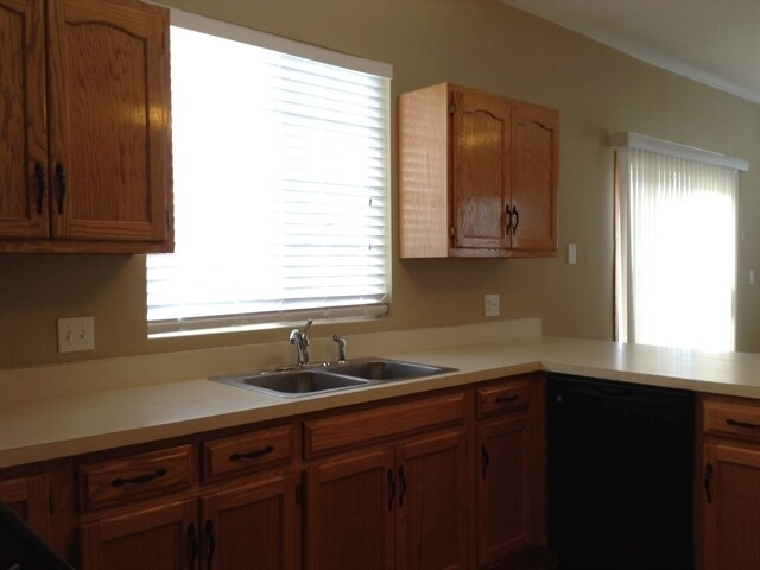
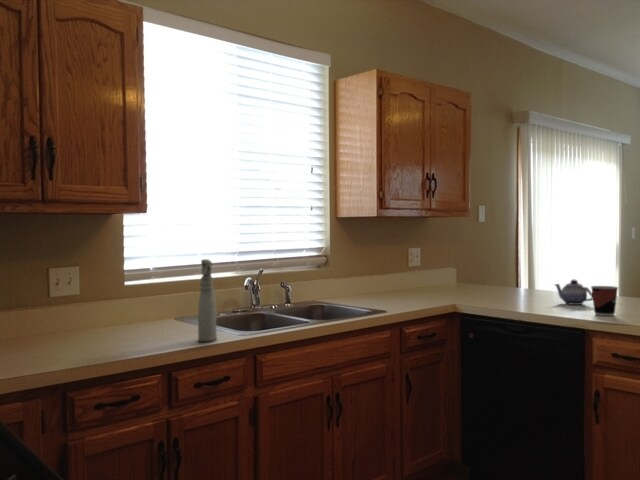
+ cup [590,285,619,317]
+ teapot [553,278,593,306]
+ spray bottle [197,258,218,342]
